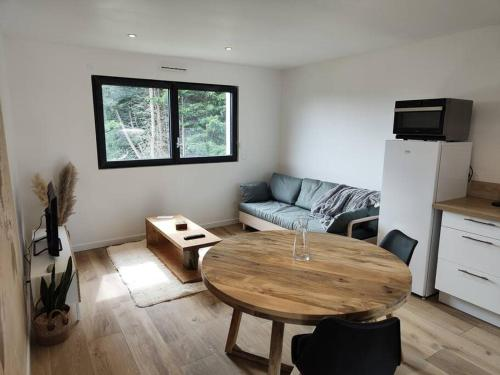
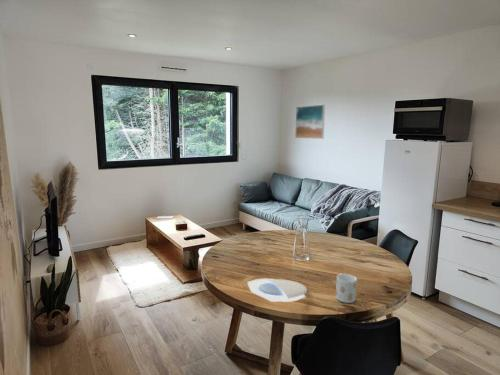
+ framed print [294,104,326,140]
+ plate [246,278,308,303]
+ mug [335,273,358,304]
